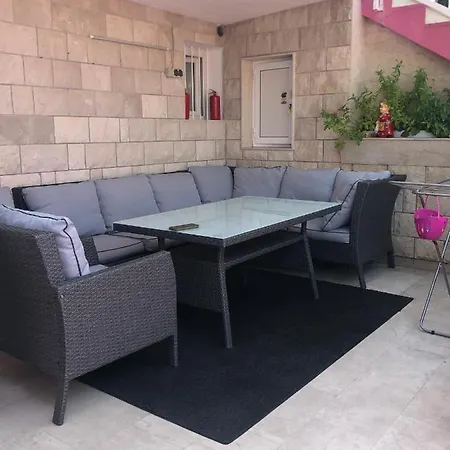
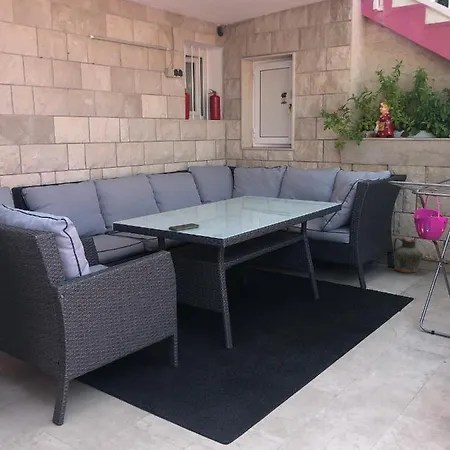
+ ceramic jug [393,235,424,274]
